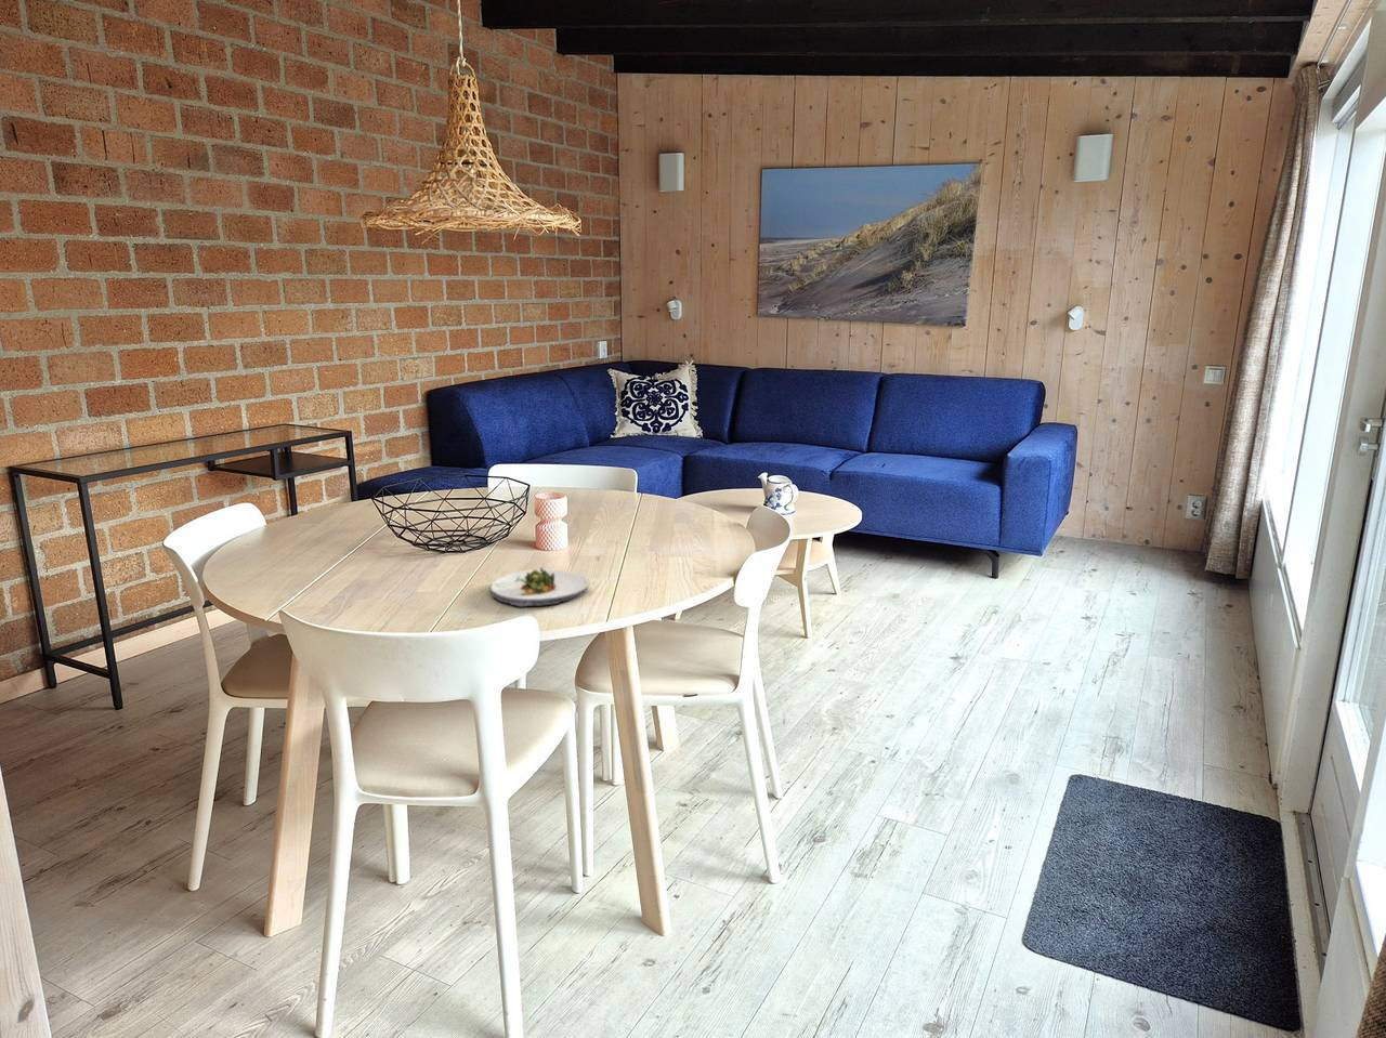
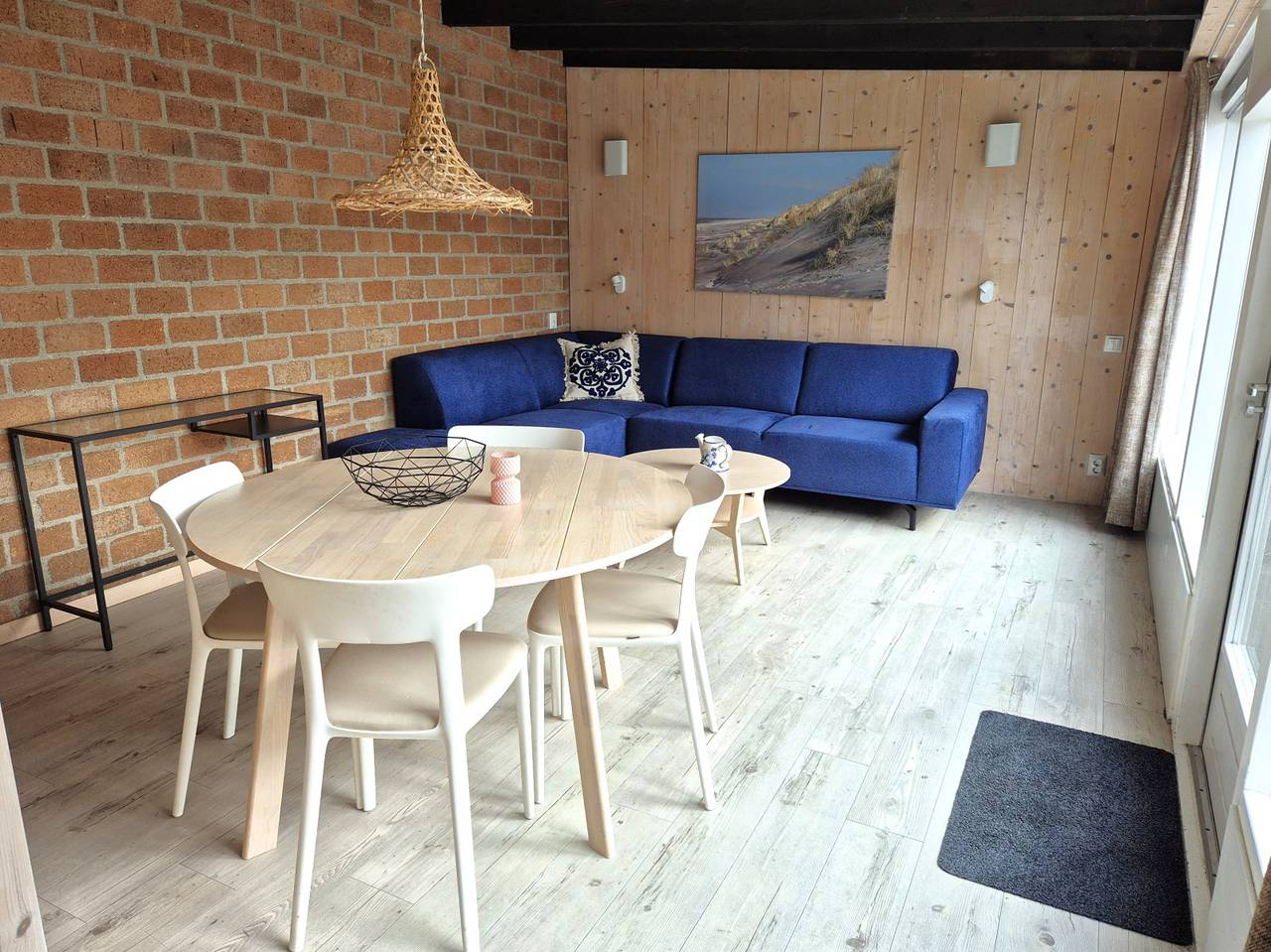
- salad plate [490,566,588,607]
